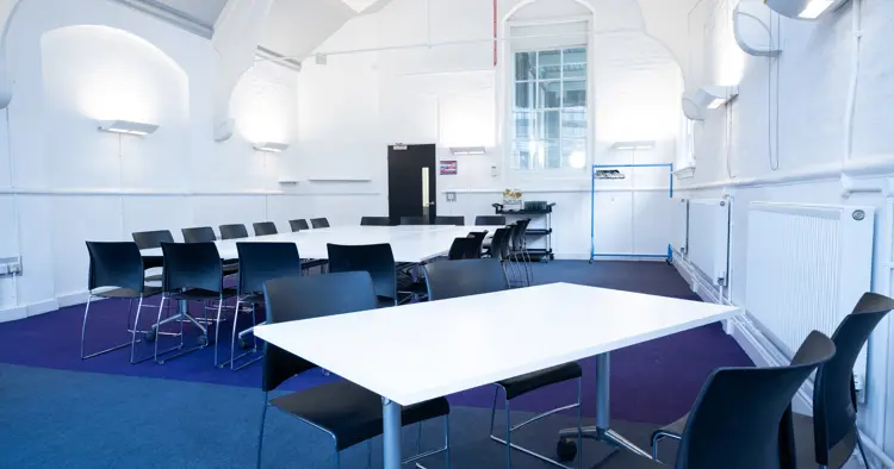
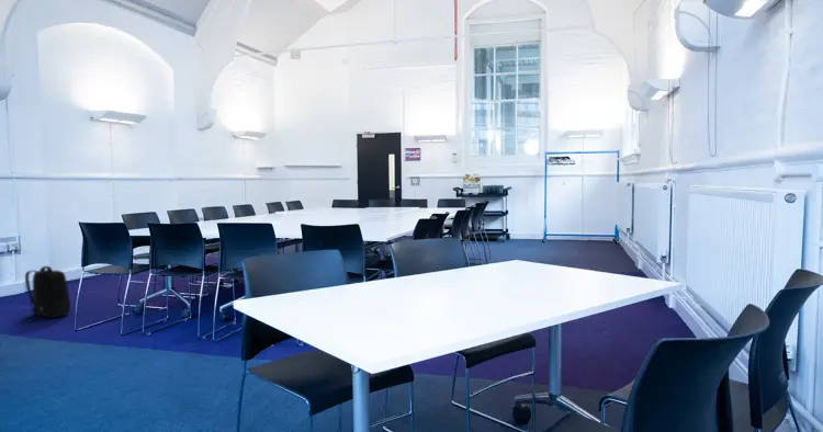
+ backpack [20,265,71,321]
